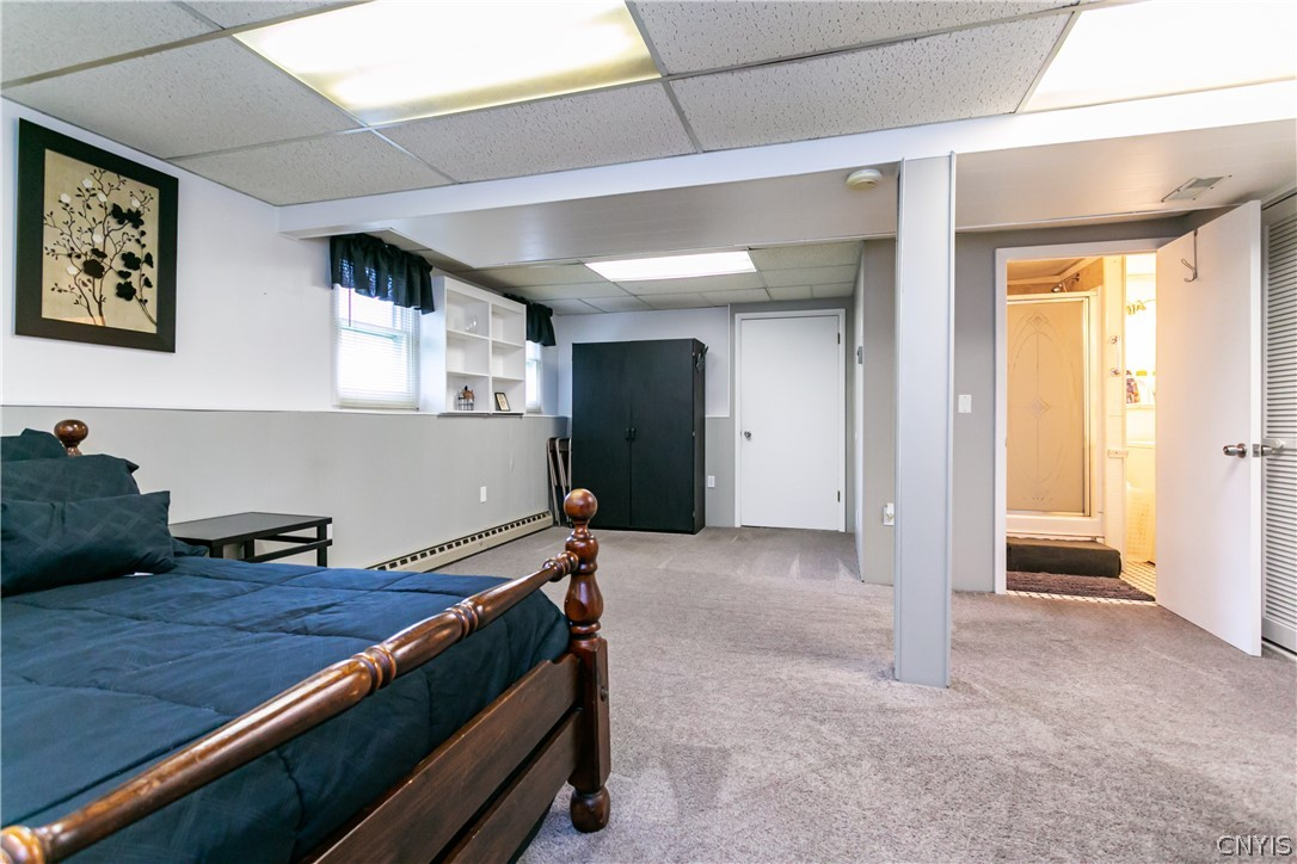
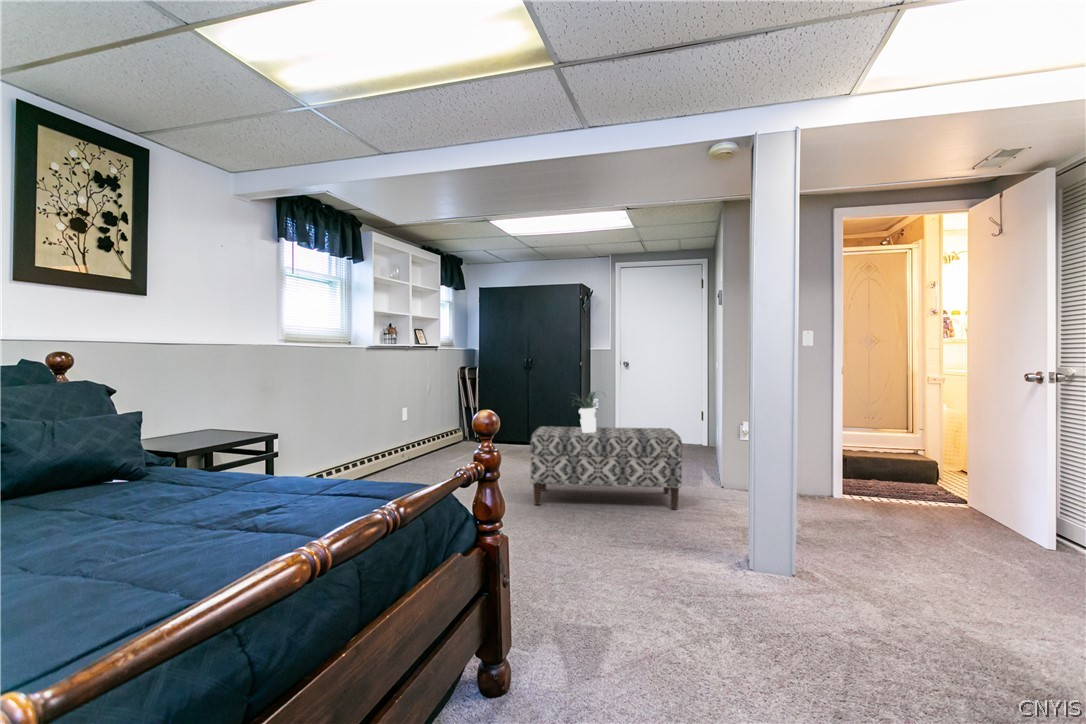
+ bench [529,425,683,511]
+ potted plant [568,390,606,433]
